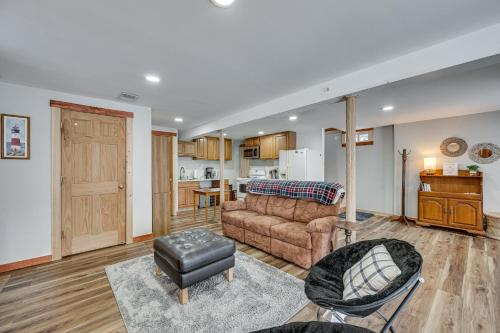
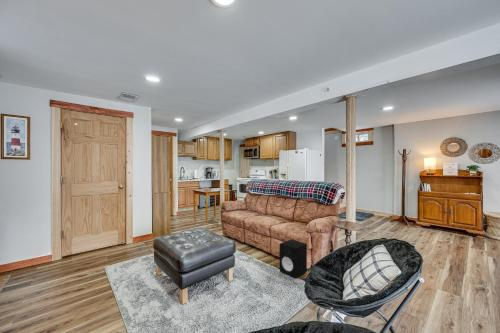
+ speaker [279,238,308,280]
